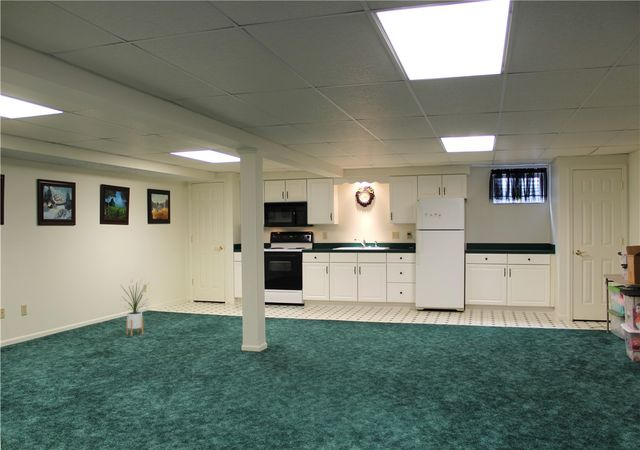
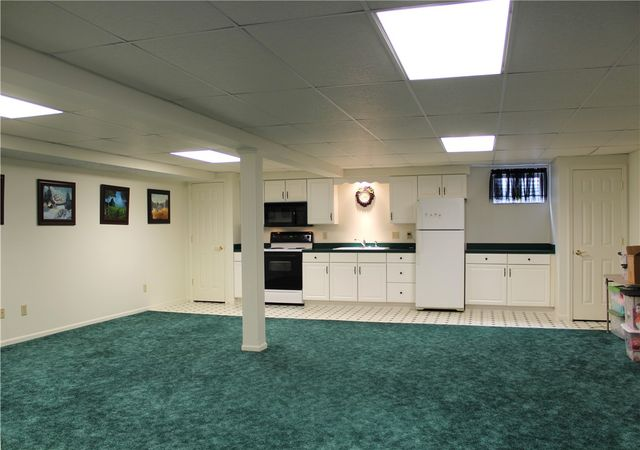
- house plant [118,279,149,337]
